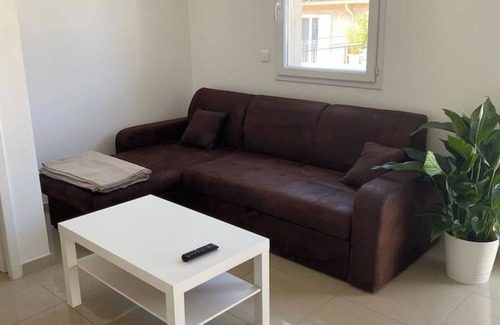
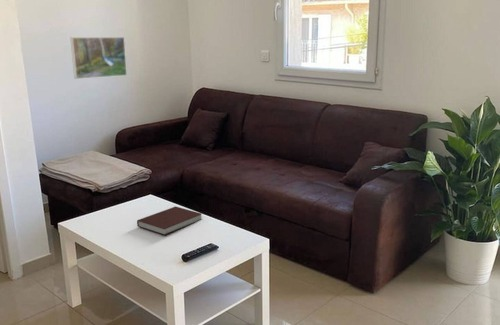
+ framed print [69,36,128,80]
+ notebook [136,206,203,236]
